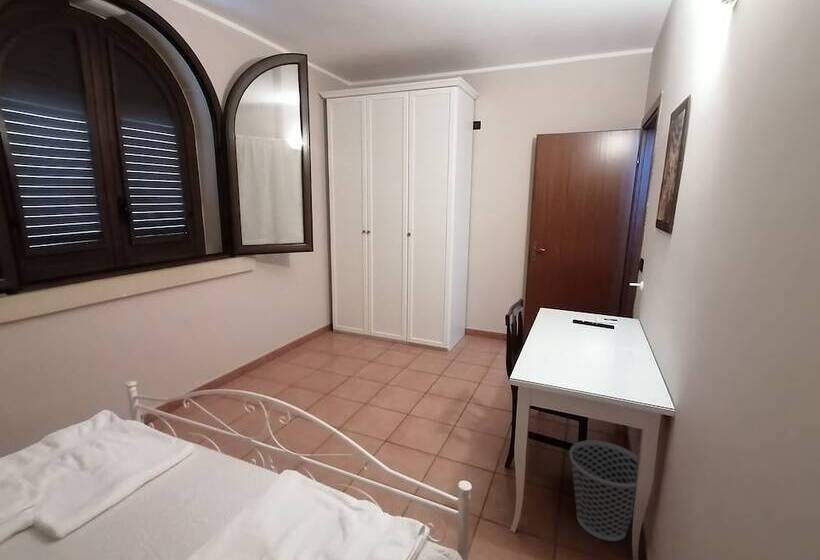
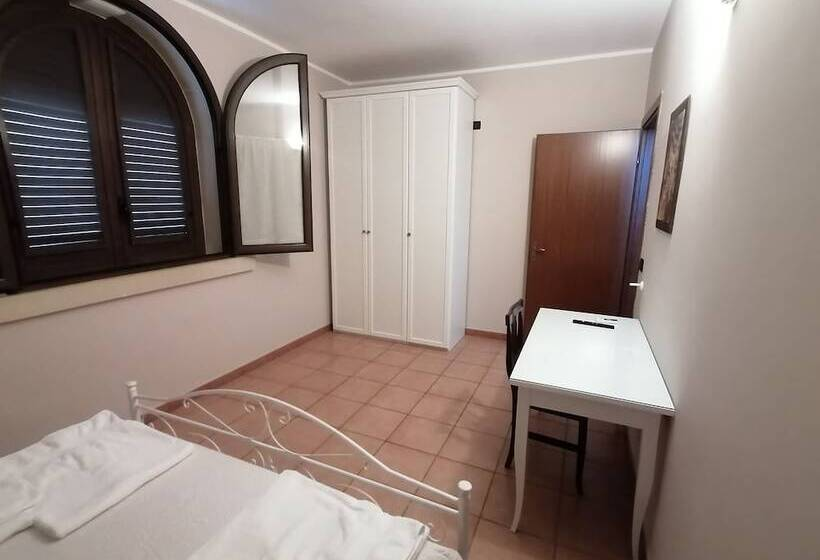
- wastebasket [569,439,639,542]
